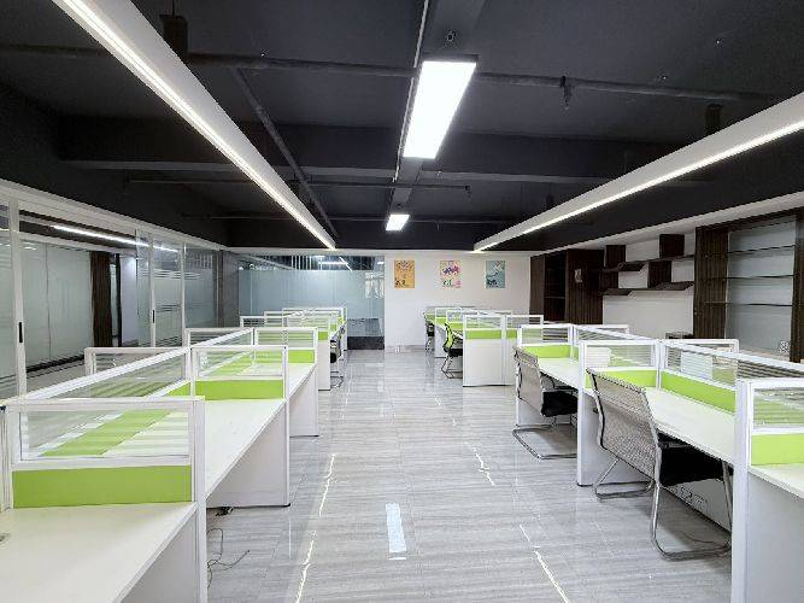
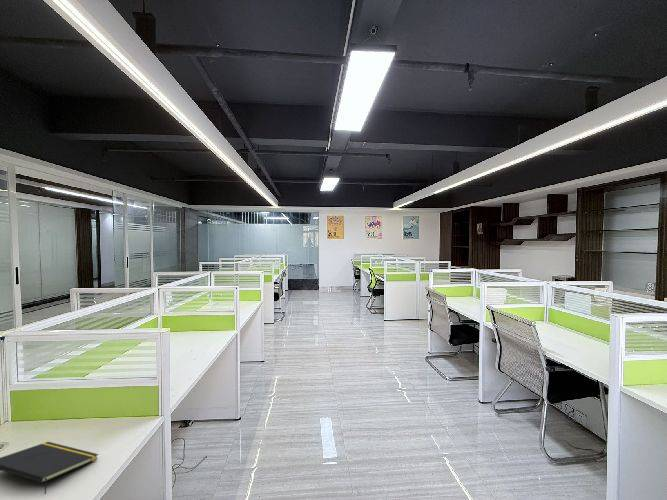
+ notepad [0,441,99,495]
